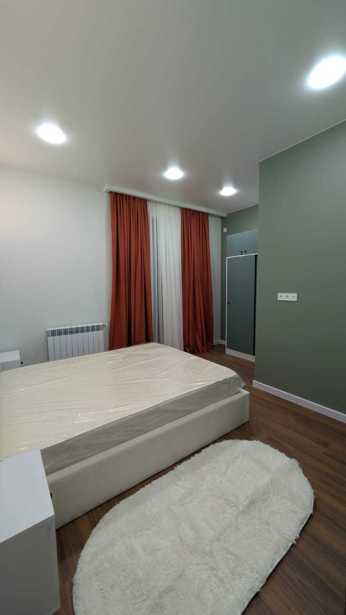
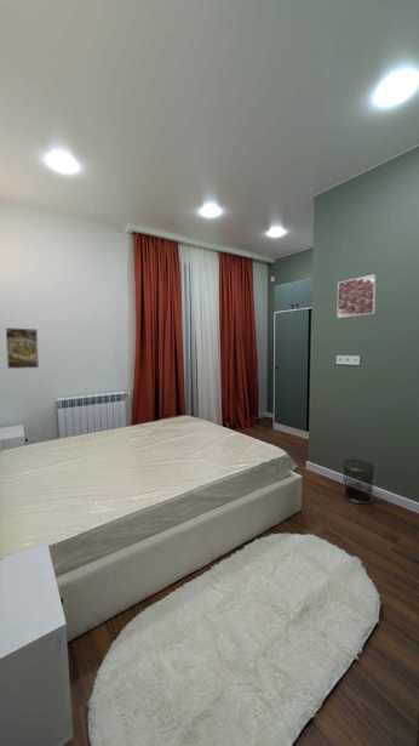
+ waste bin [340,457,378,505]
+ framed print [5,326,40,370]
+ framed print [337,273,378,319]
